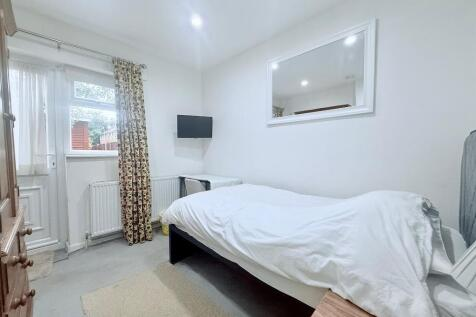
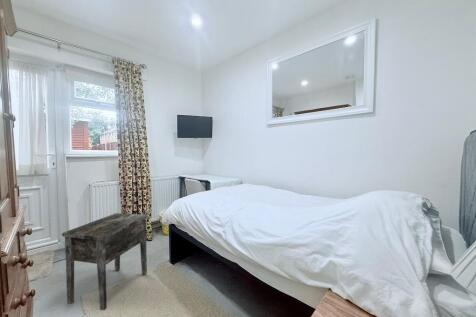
+ side table [61,212,148,311]
